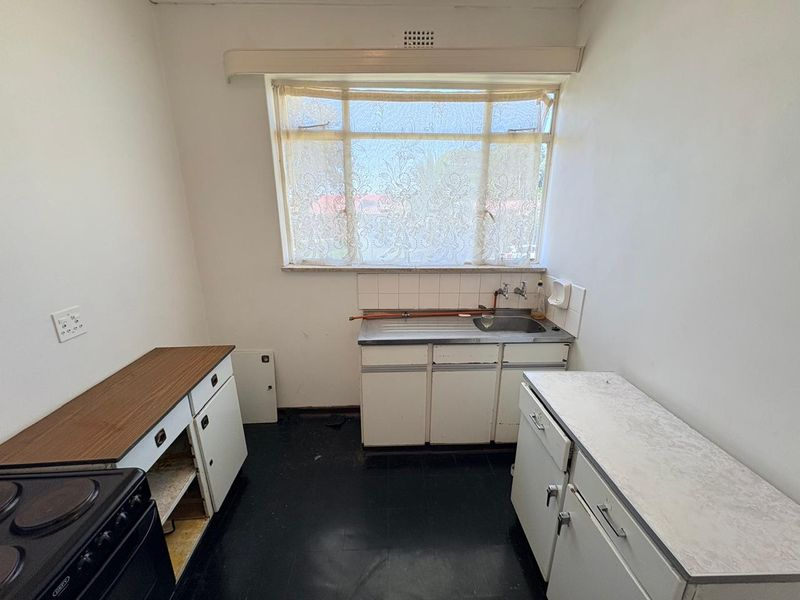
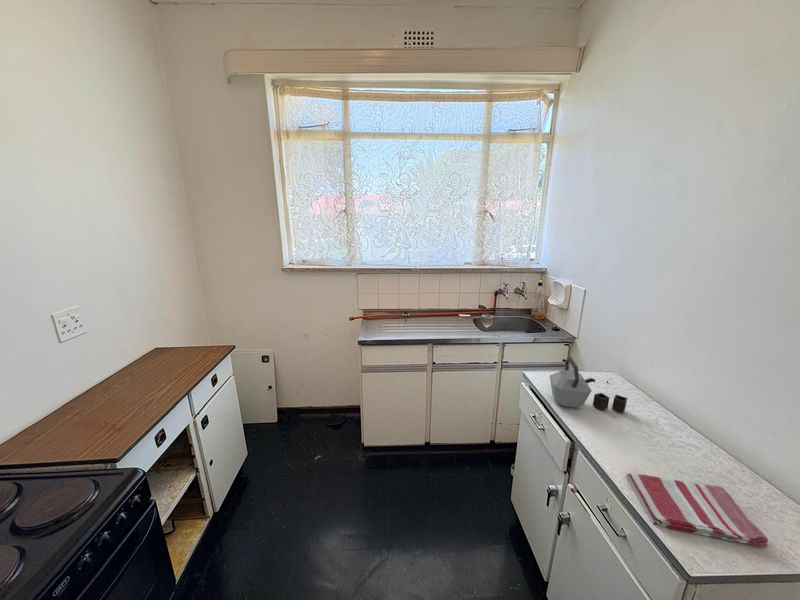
+ kettle [549,356,628,413]
+ dish towel [625,473,769,549]
